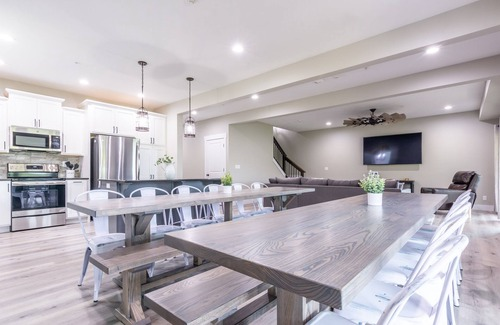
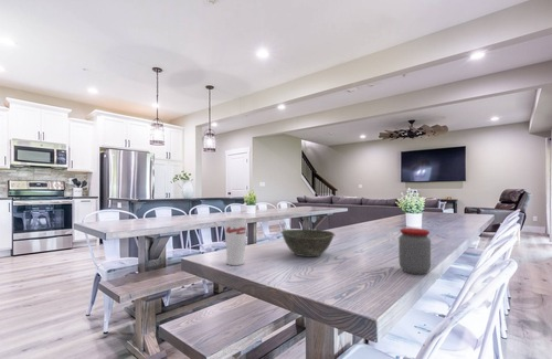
+ cup [224,217,247,266]
+ bowl [279,229,337,257]
+ jar [397,226,432,275]
